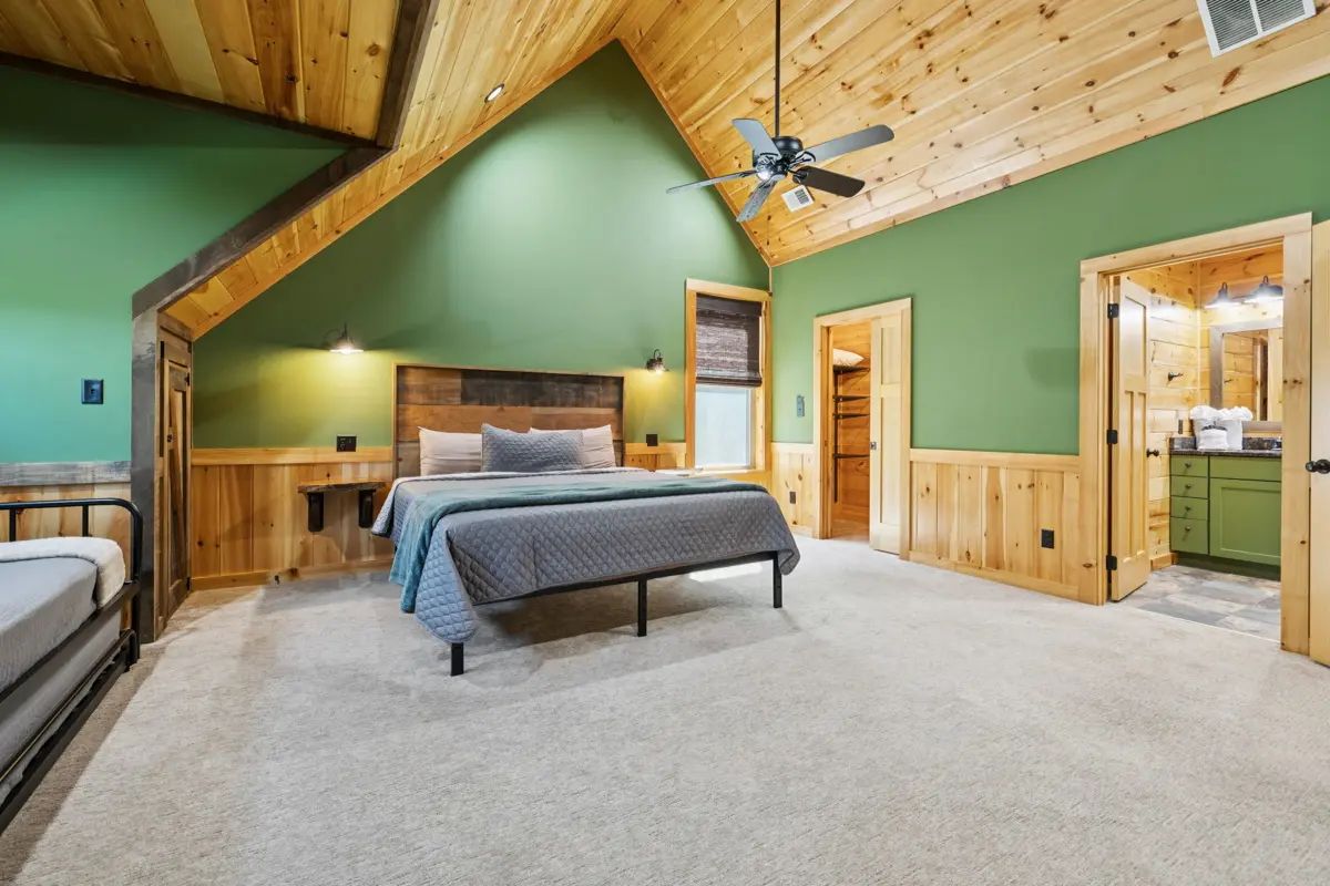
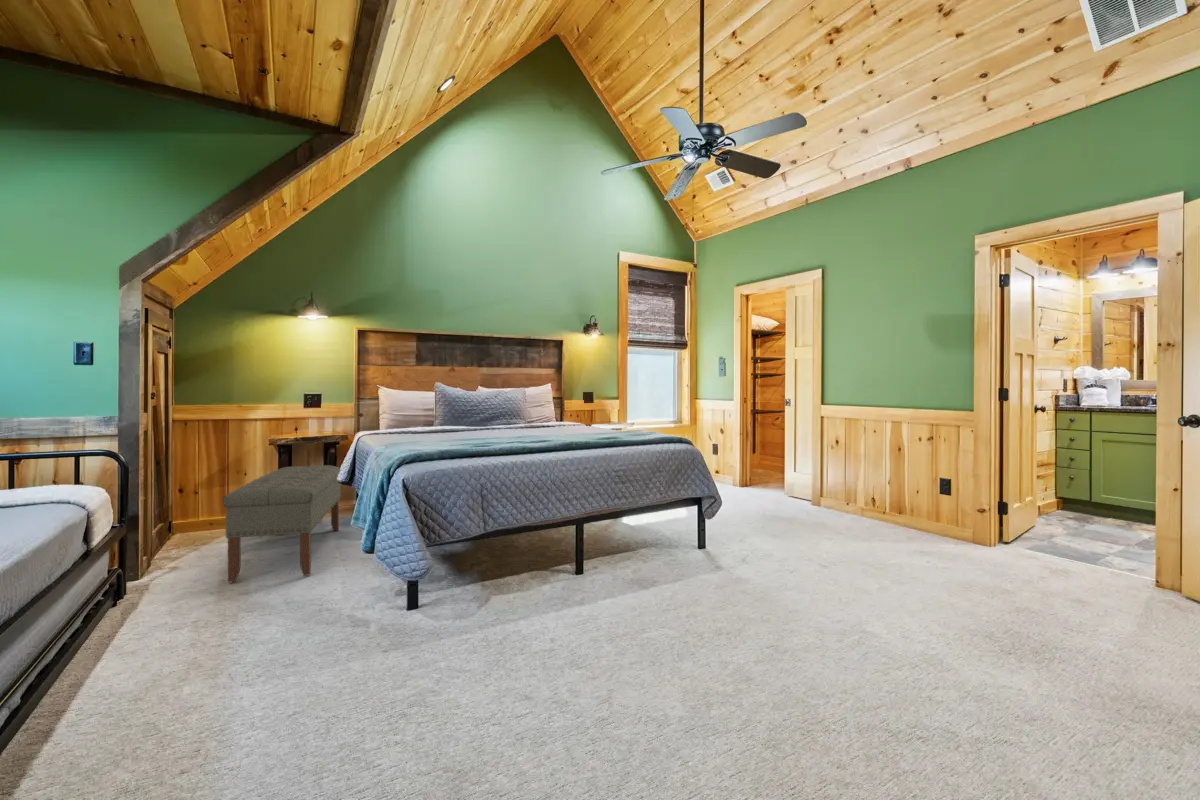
+ bench [222,464,342,584]
